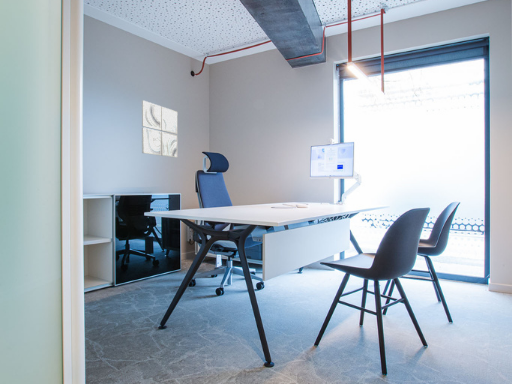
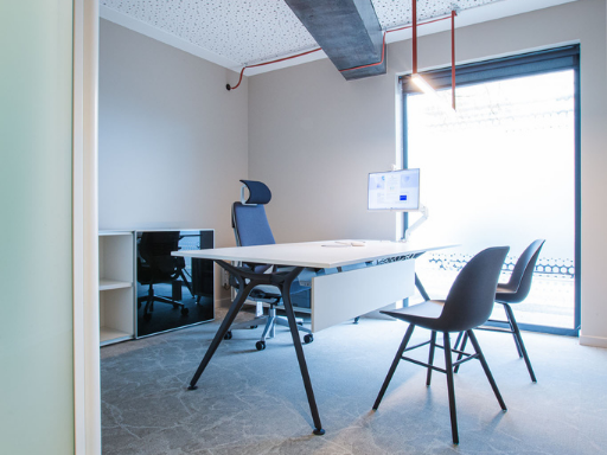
- wall art [141,99,178,159]
